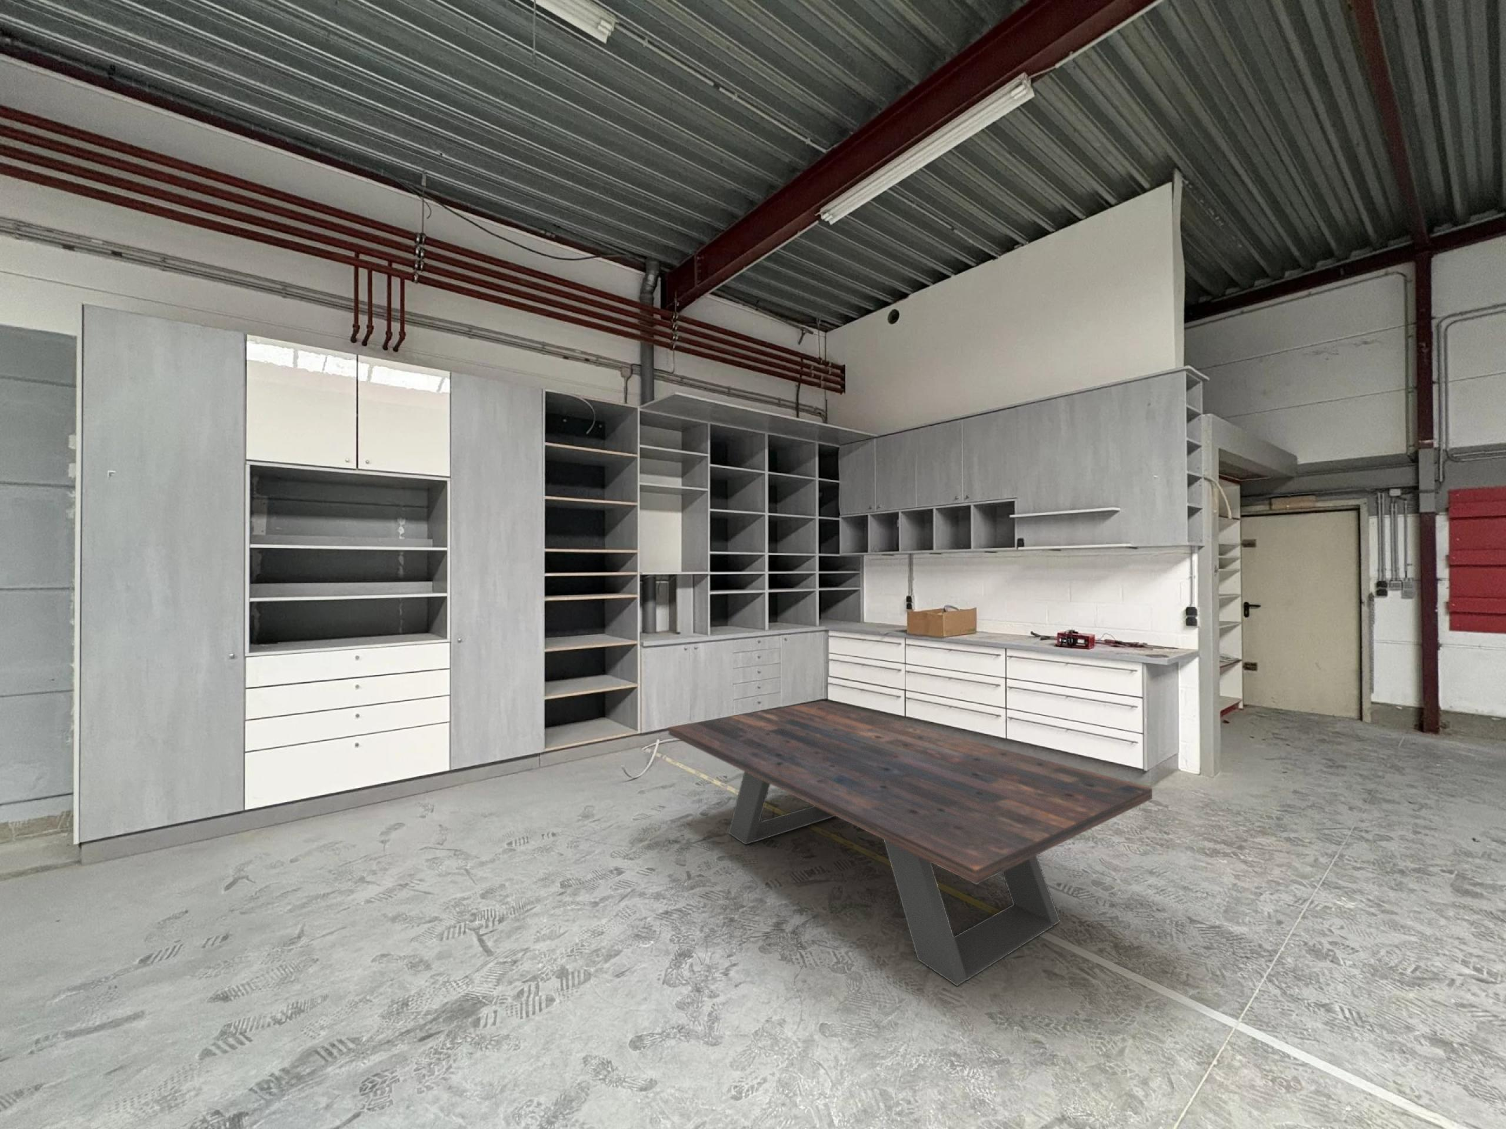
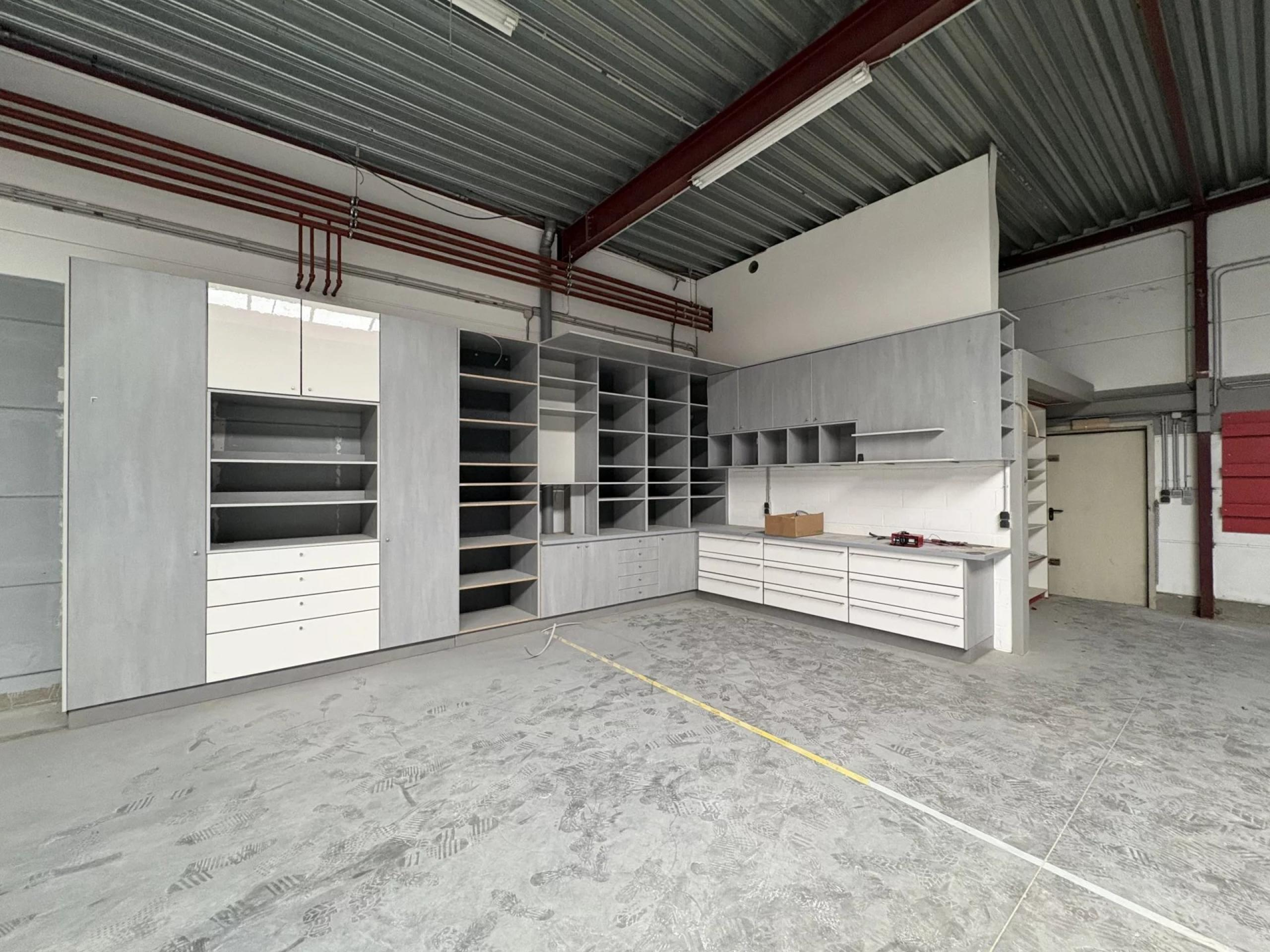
- dining table [668,701,1153,987]
